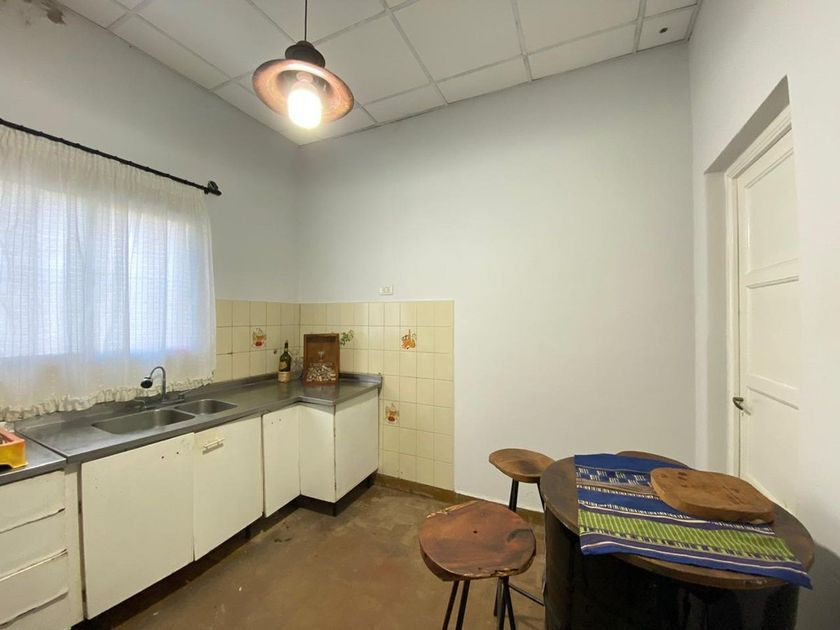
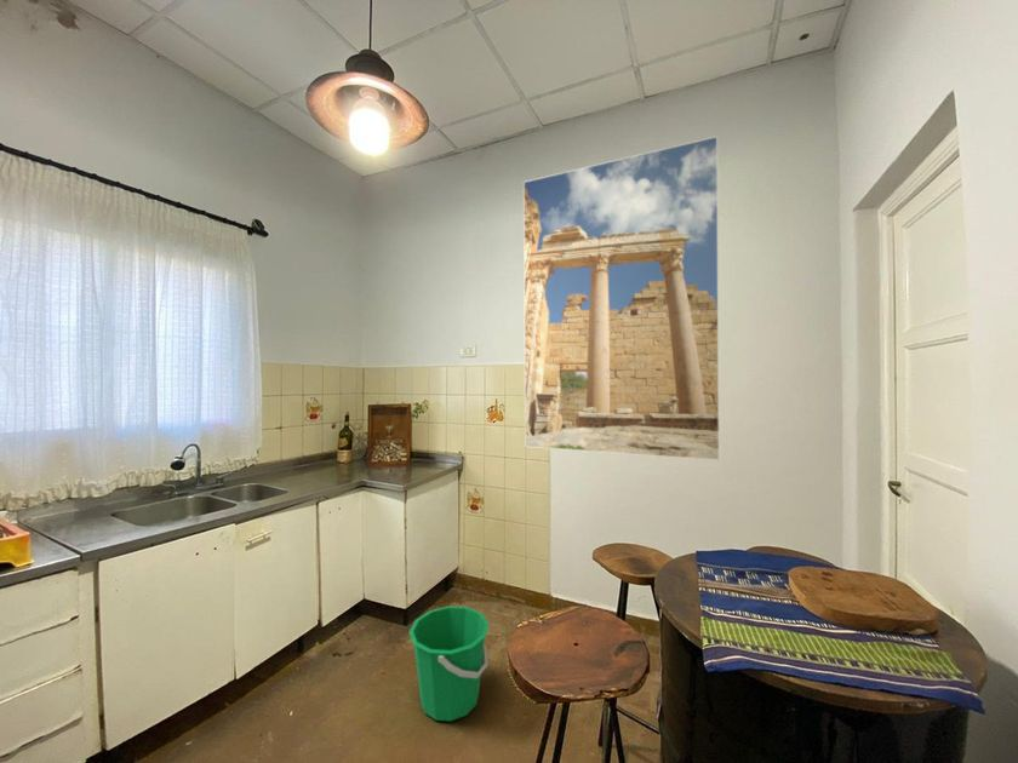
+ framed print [522,134,721,461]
+ bucket [408,606,490,722]
